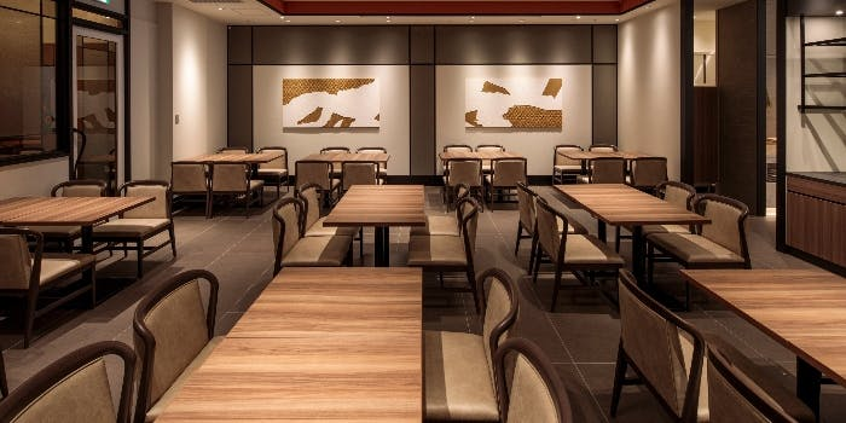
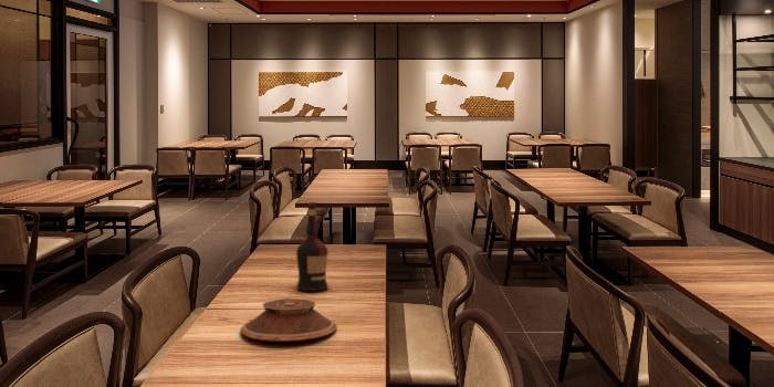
+ plate [239,297,338,343]
+ liquor [295,201,330,292]
